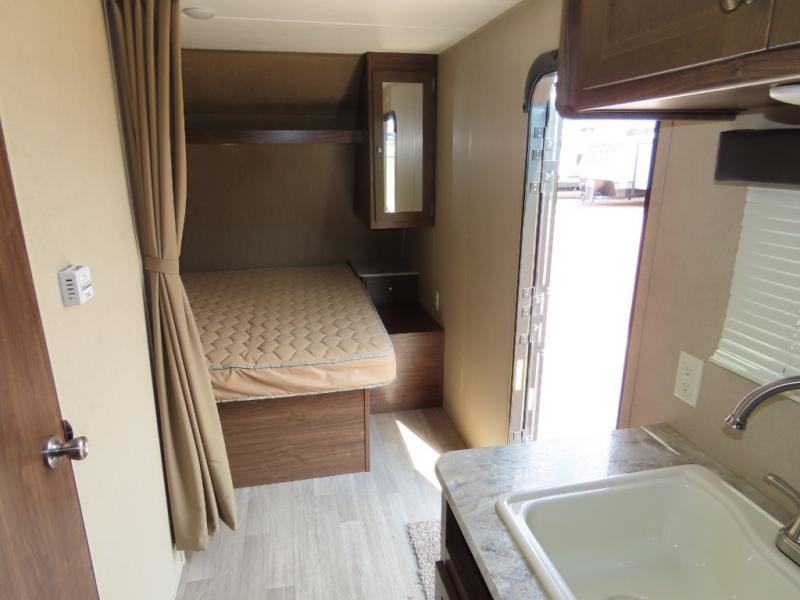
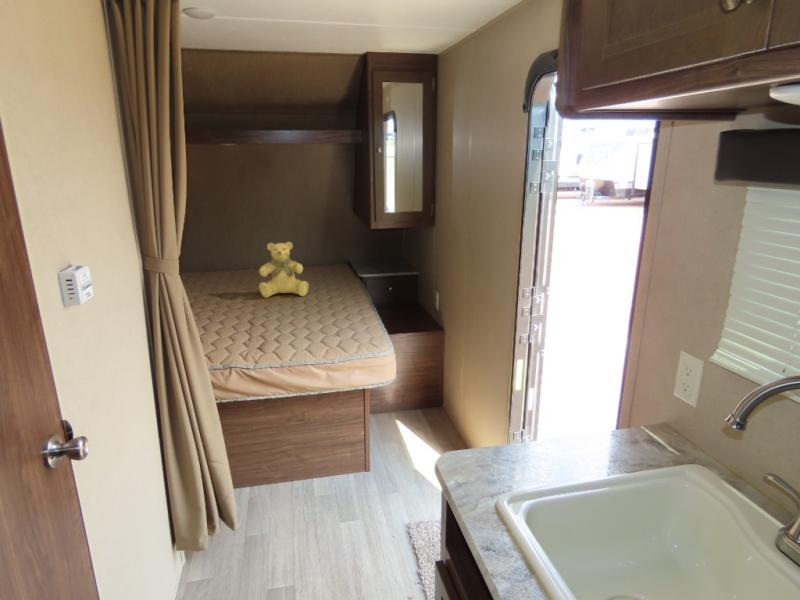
+ teddy bear [258,241,310,299]
